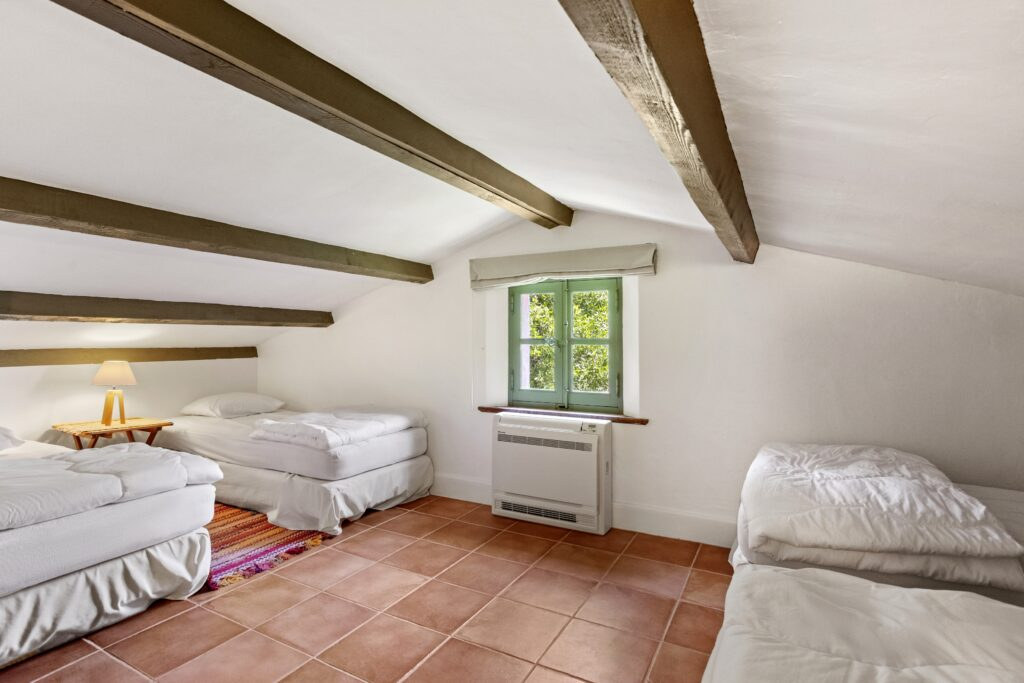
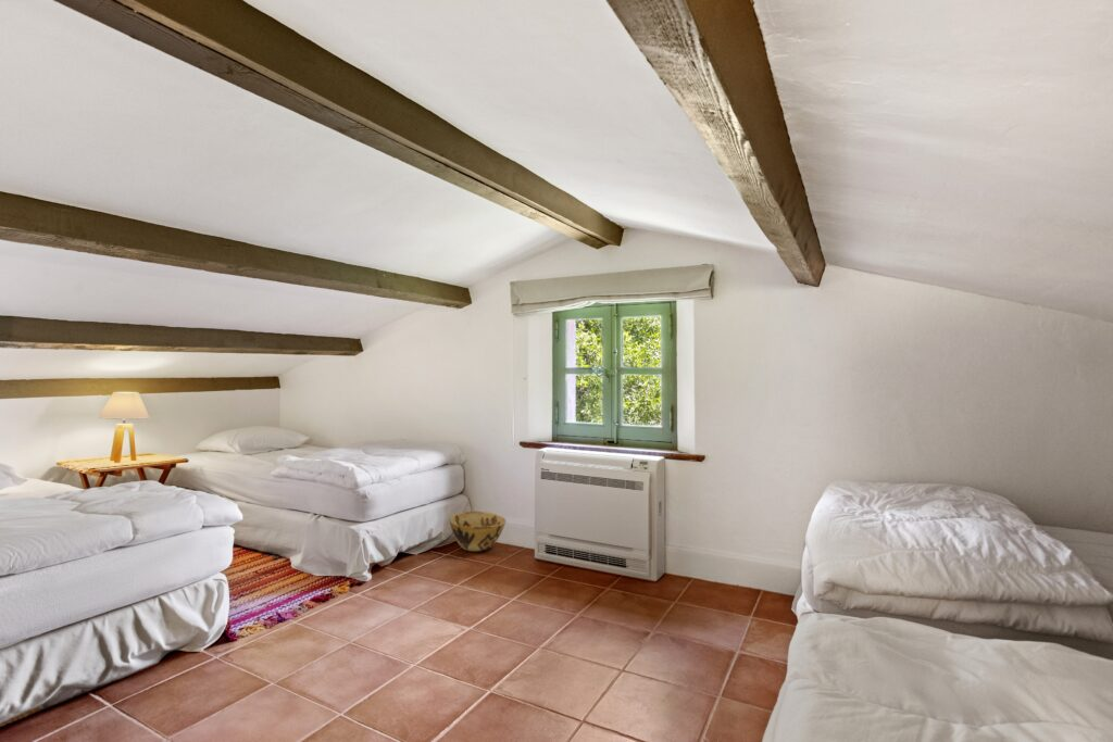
+ woven basket [448,511,507,553]
